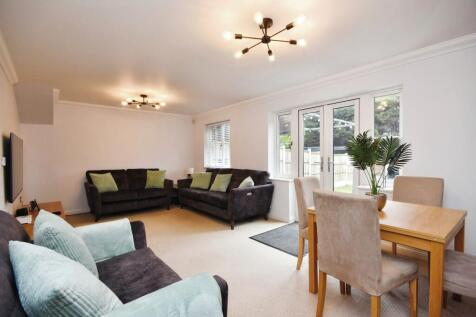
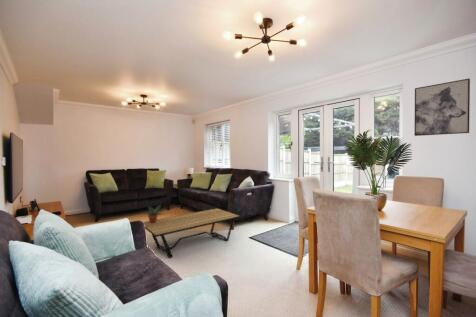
+ potted plant [139,204,164,224]
+ coffee table [142,207,241,259]
+ wall art [413,77,471,137]
